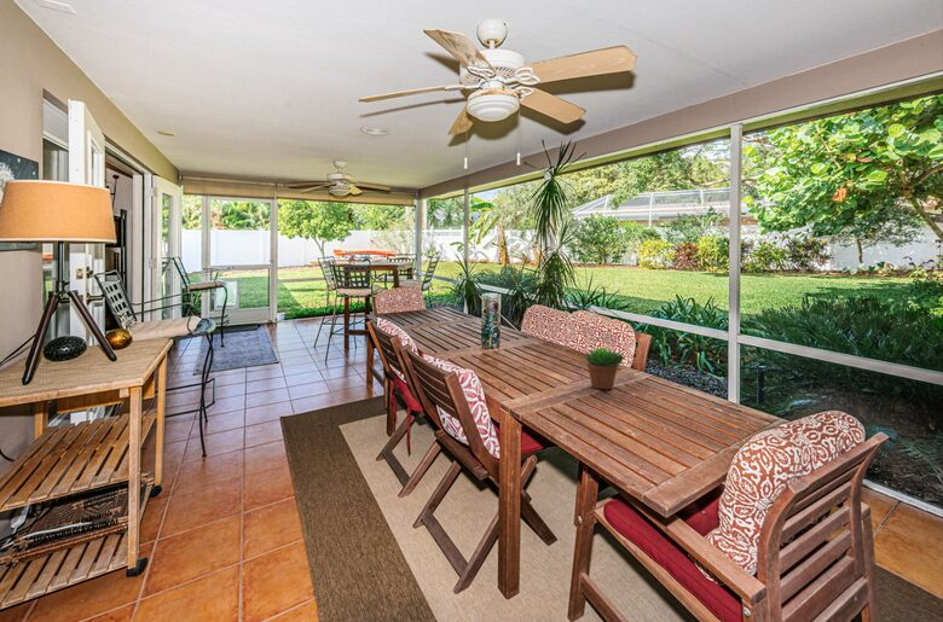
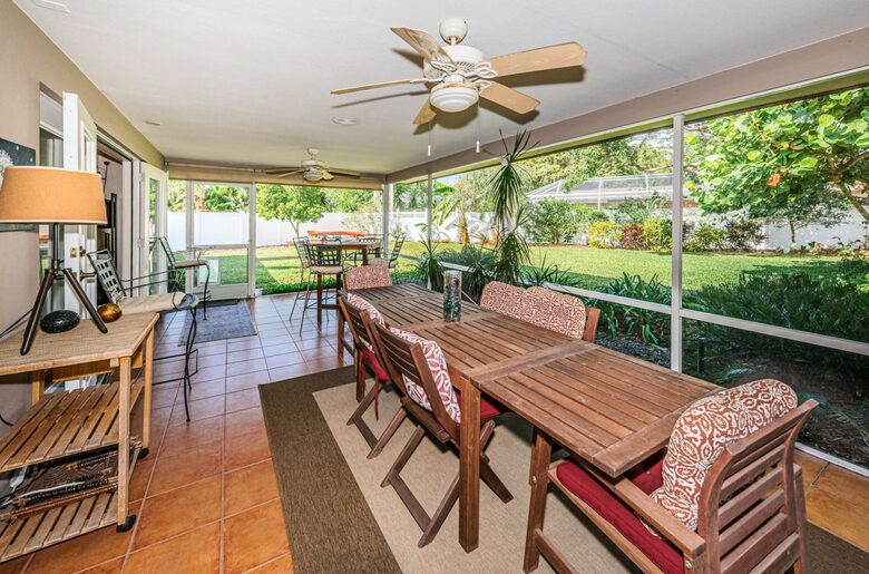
- succulent plant [583,347,626,390]
